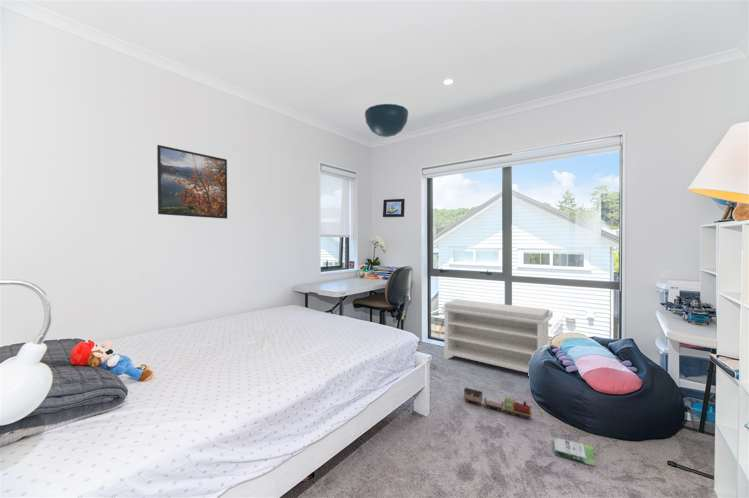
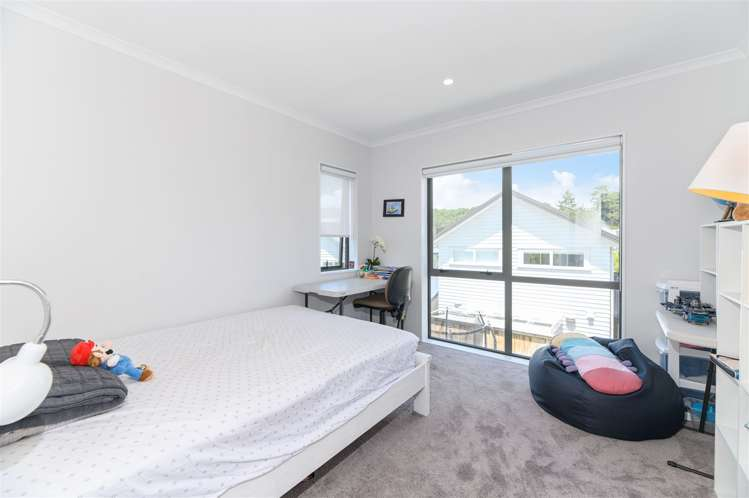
- toy train [463,387,533,420]
- ceiling light [364,103,409,138]
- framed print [156,144,228,220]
- box [553,436,597,467]
- bench [440,298,554,374]
